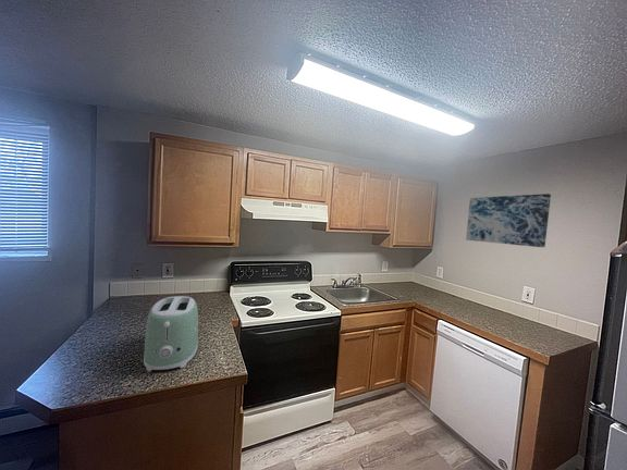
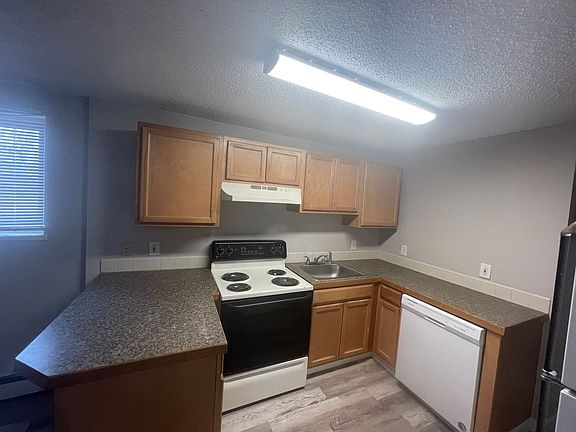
- wall art [465,193,552,248]
- toaster [143,295,199,372]
